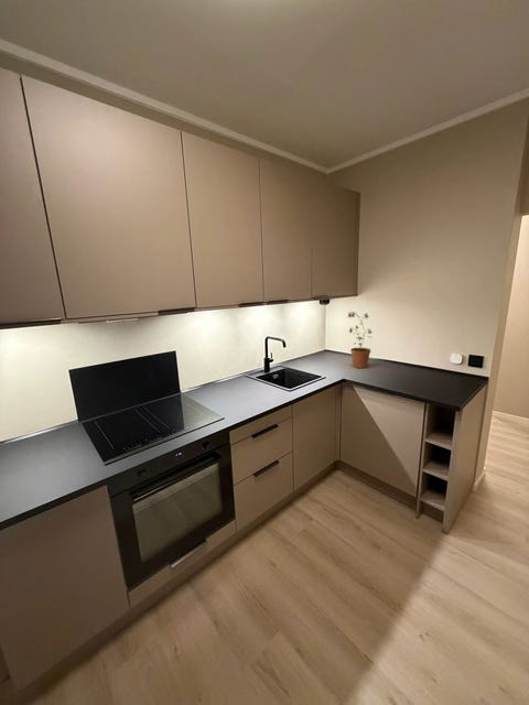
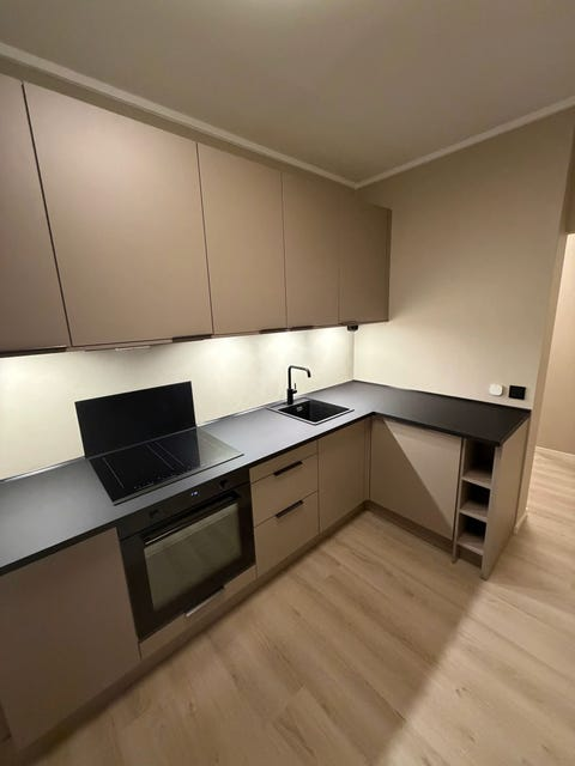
- potted plant [346,311,374,369]
